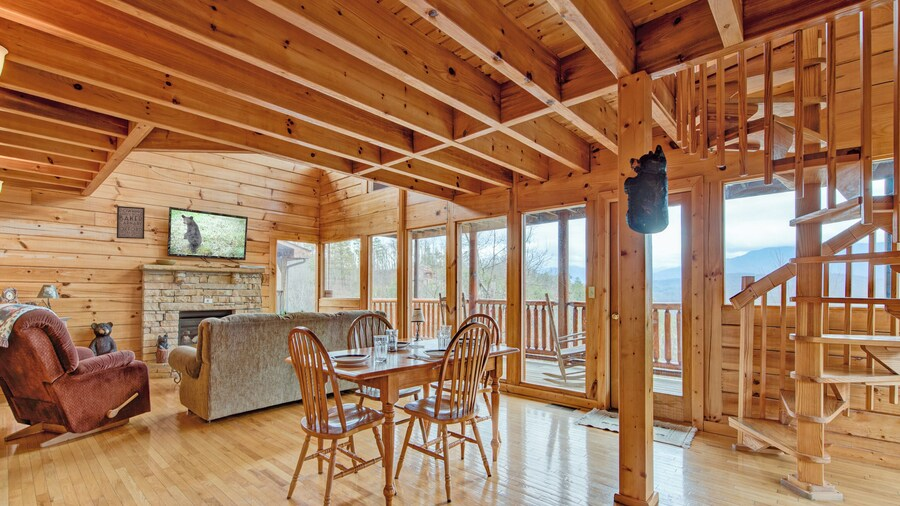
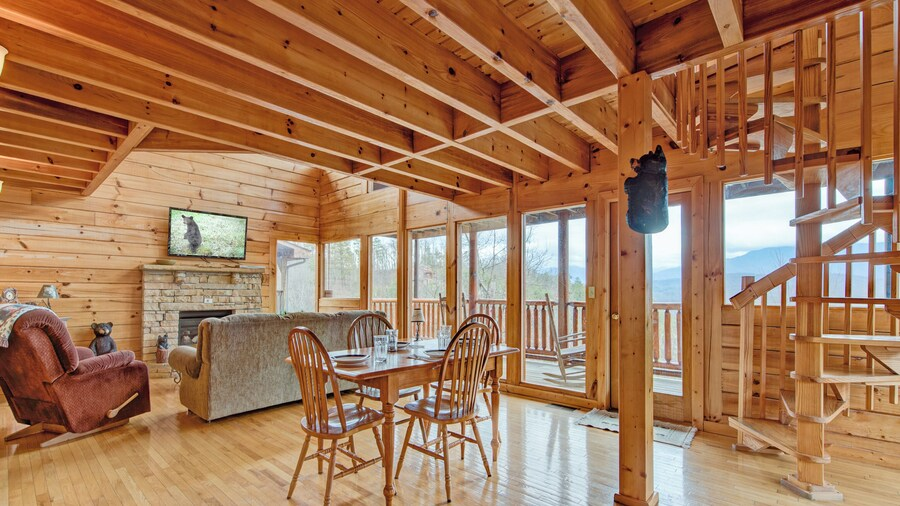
- wall art [116,205,146,240]
